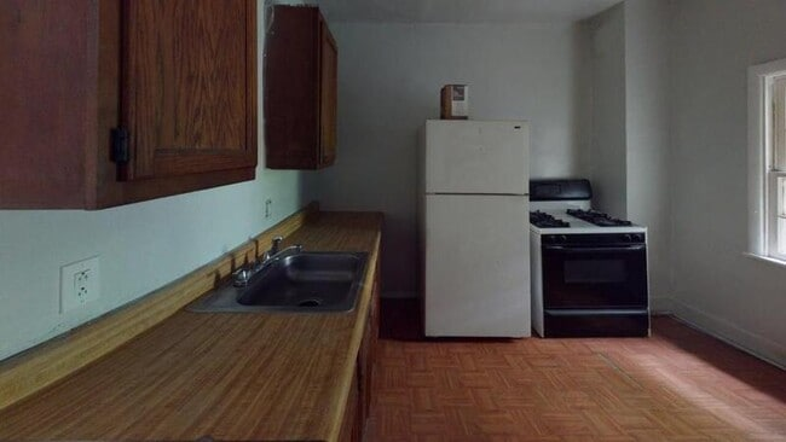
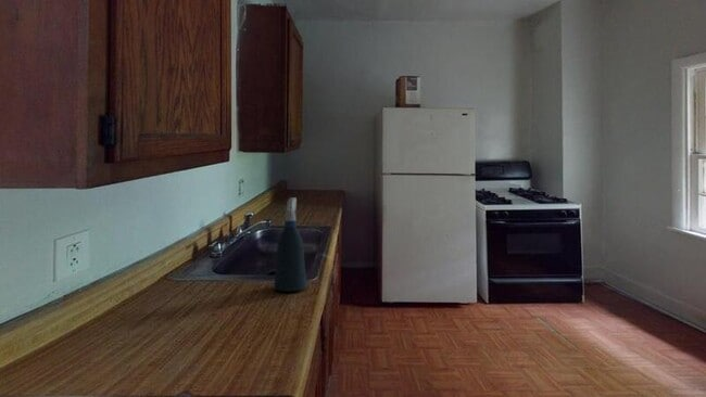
+ spray bottle [273,196,307,293]
